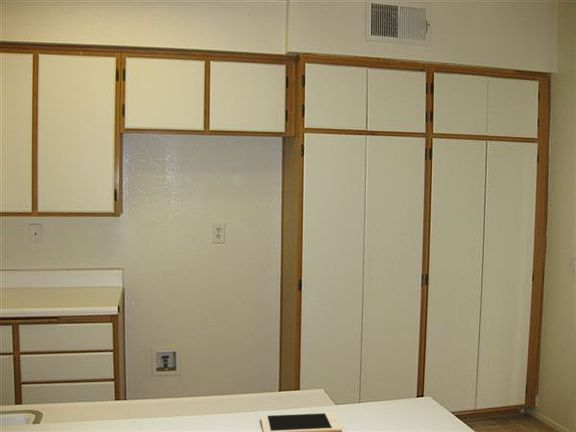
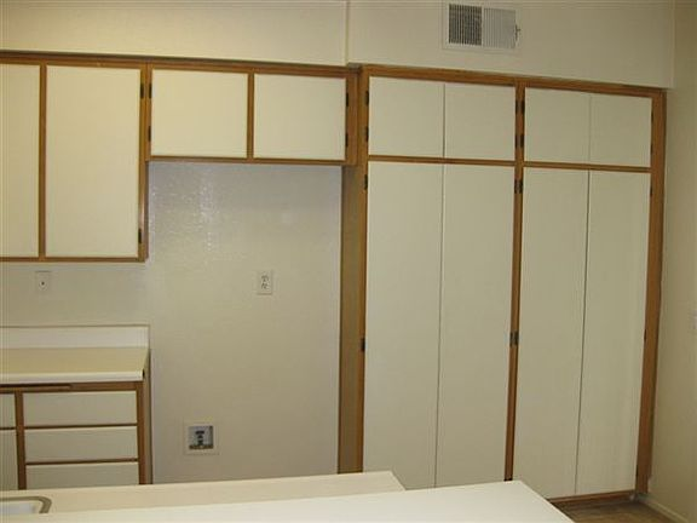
- cell phone [260,412,343,432]
